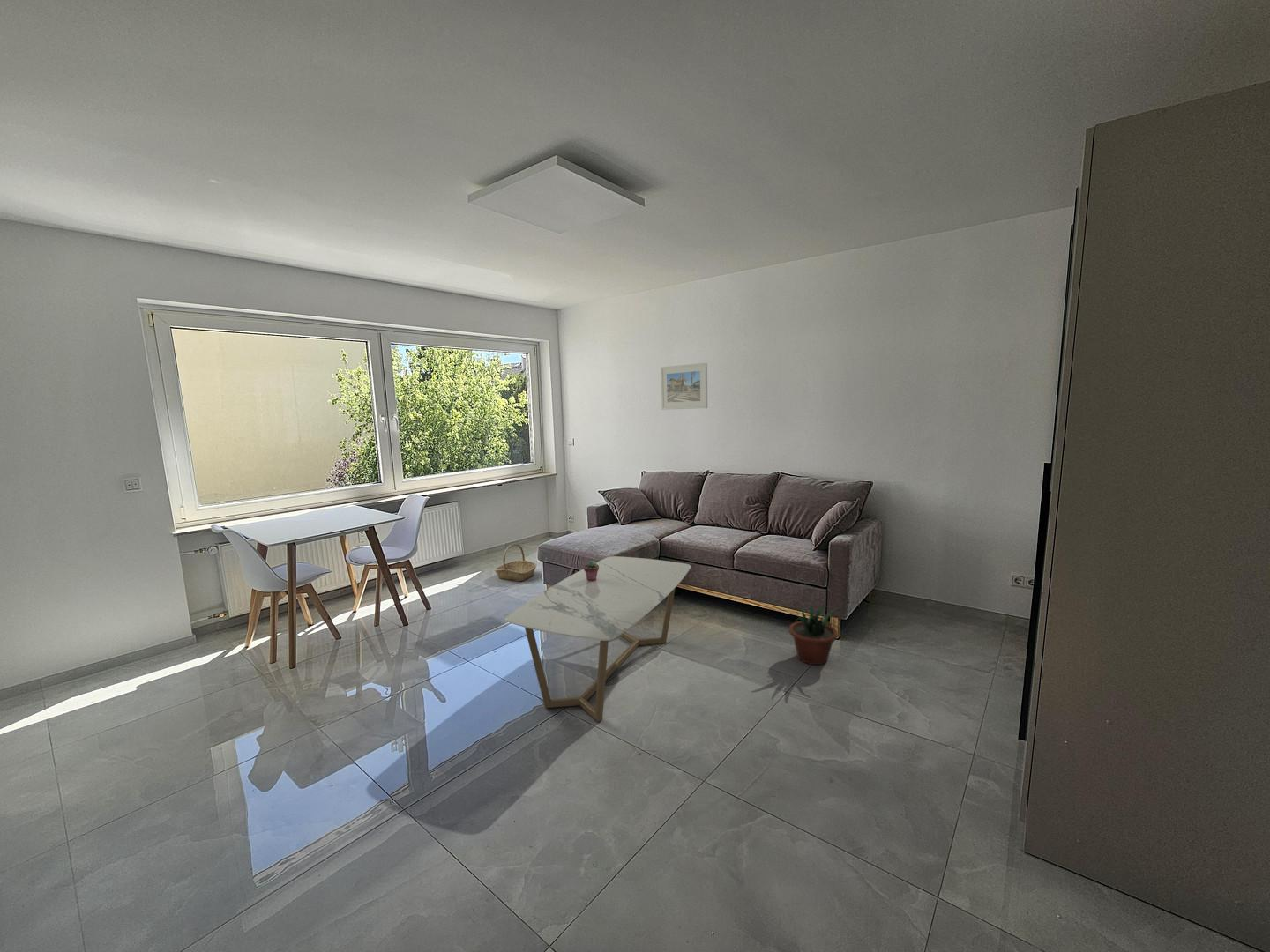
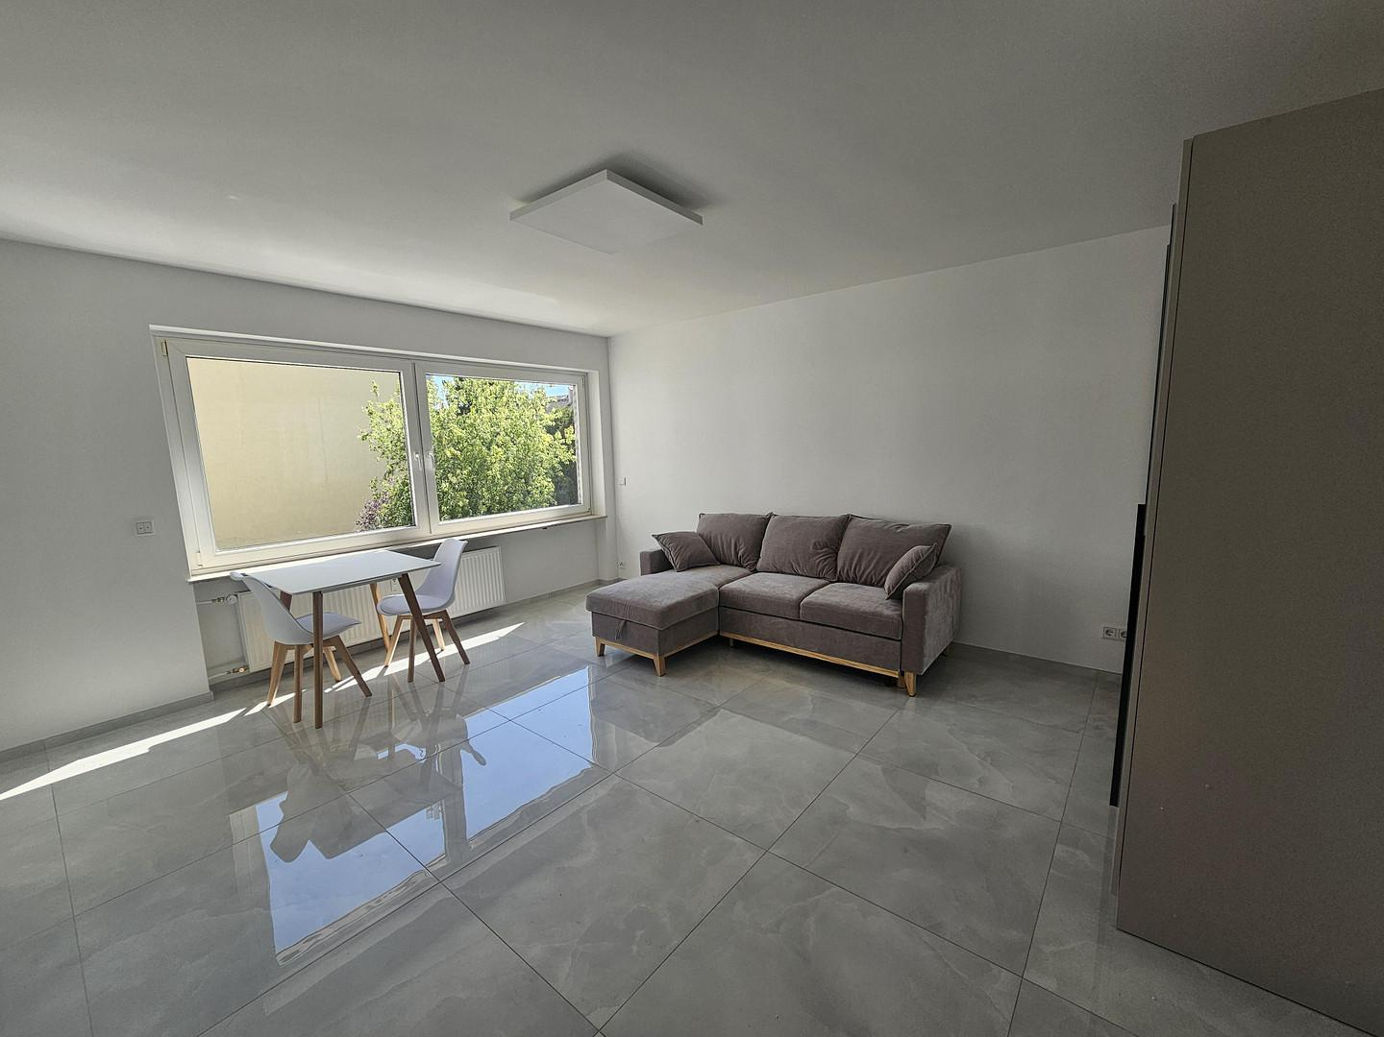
- potted plant [788,603,847,666]
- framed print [660,362,708,411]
- basket [494,543,537,582]
- coffee table [504,555,692,723]
- potted succulent [583,560,599,581]
